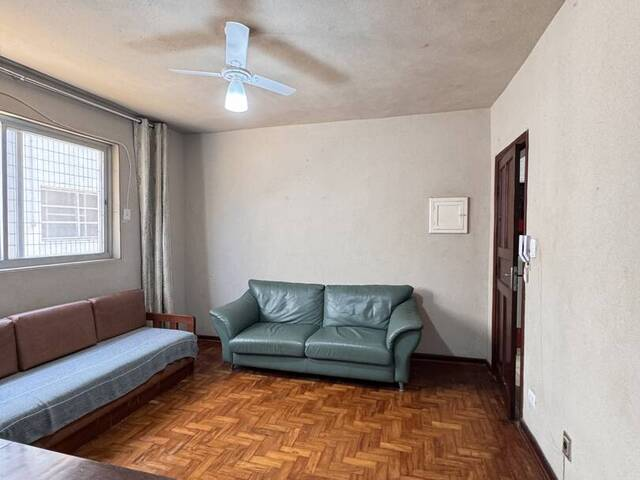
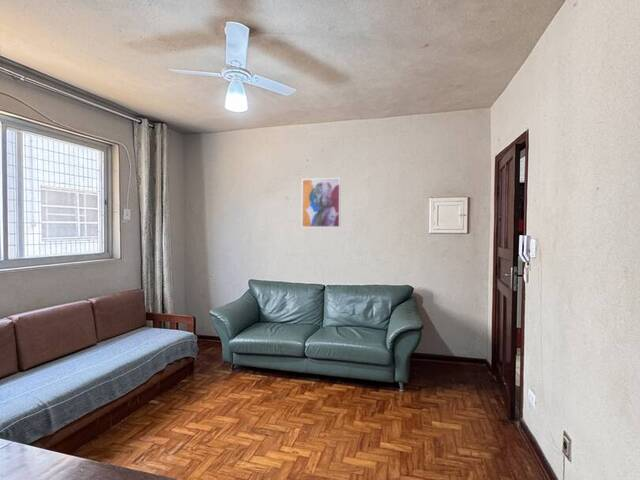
+ wall art [301,177,342,229]
